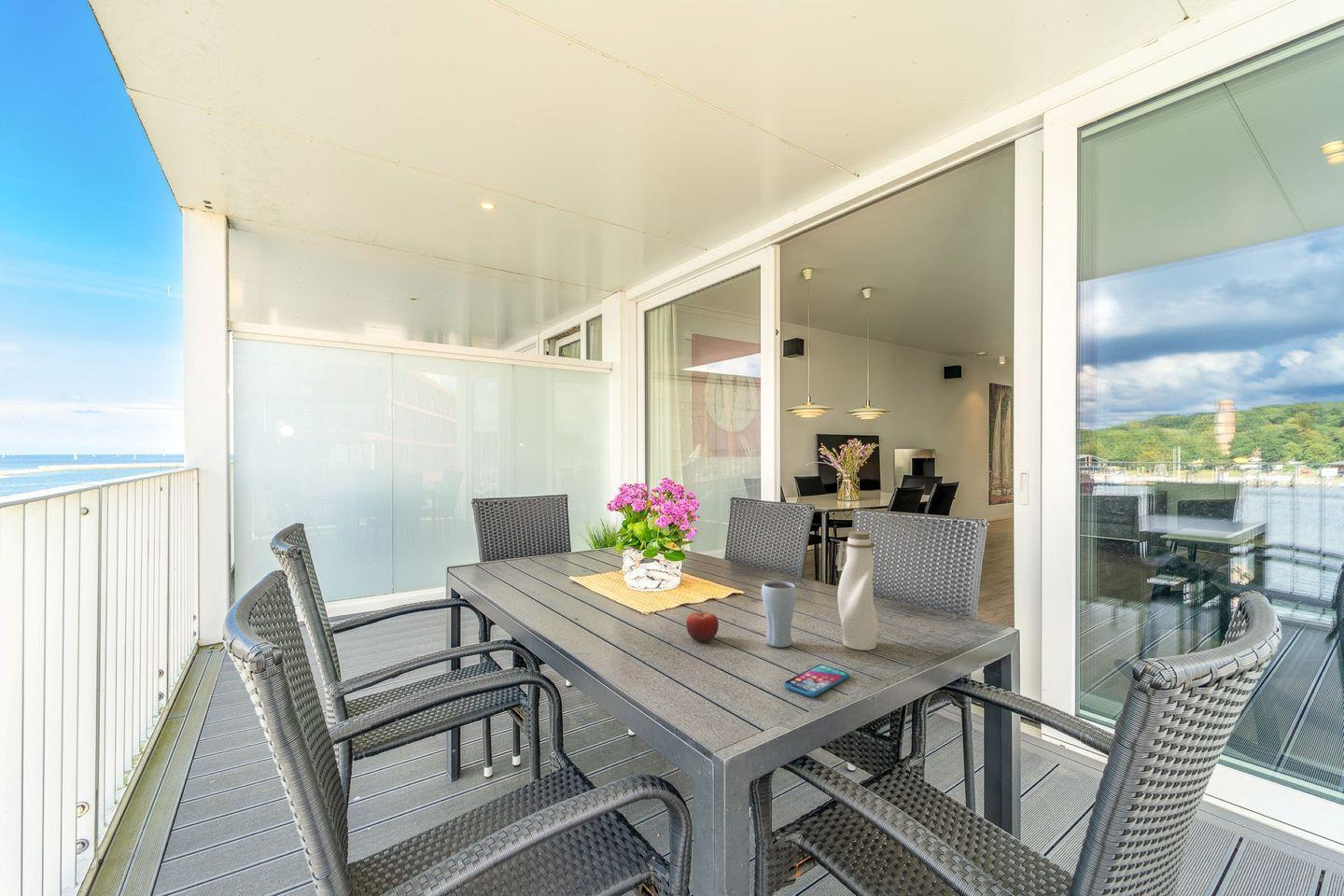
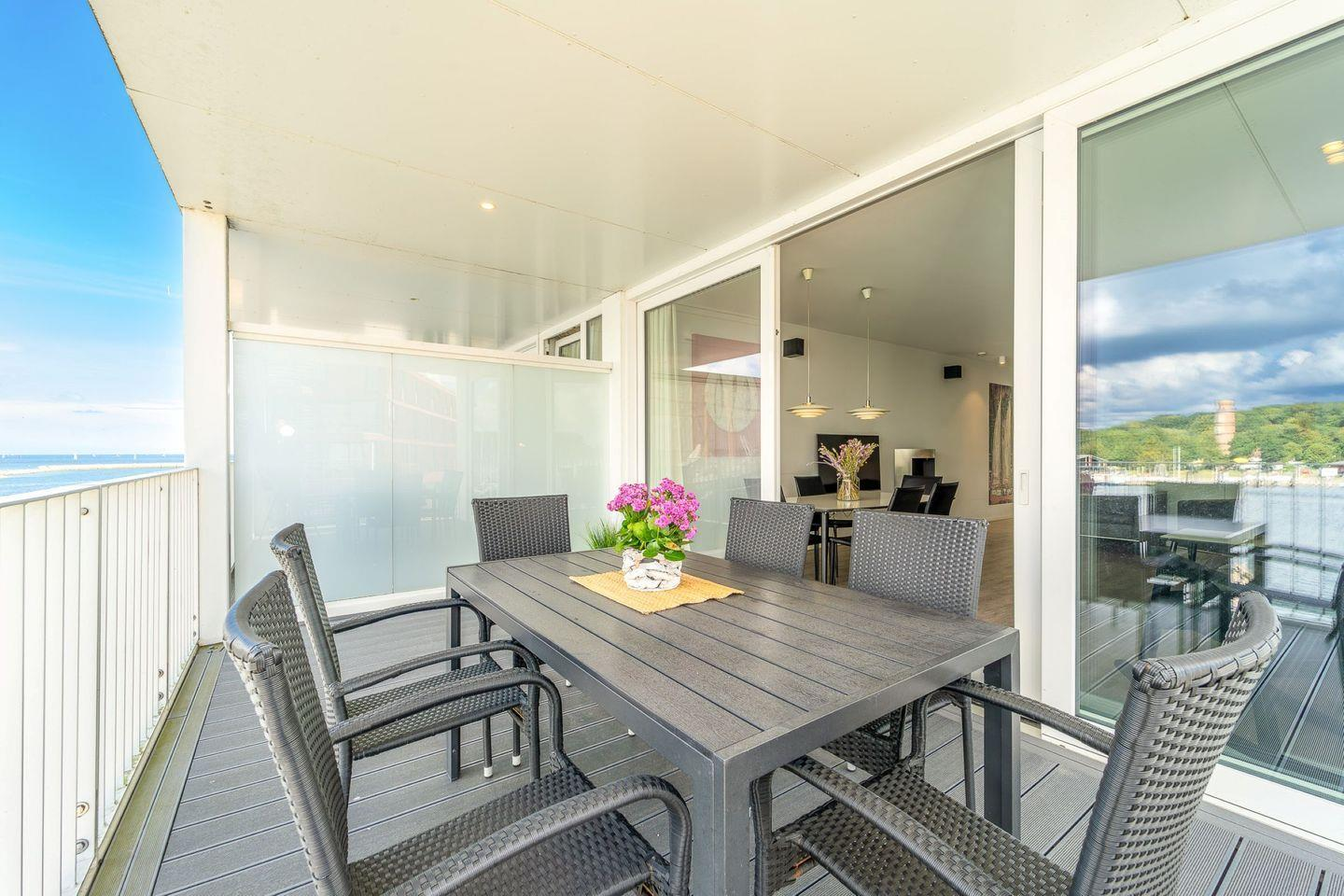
- water bottle [834,530,879,651]
- drinking glass [761,580,797,648]
- smartphone [783,664,850,698]
- fruit [685,609,720,643]
